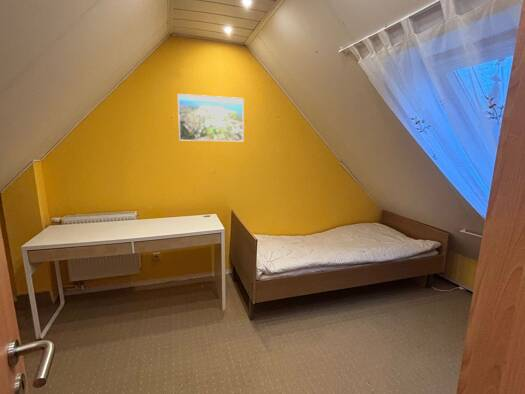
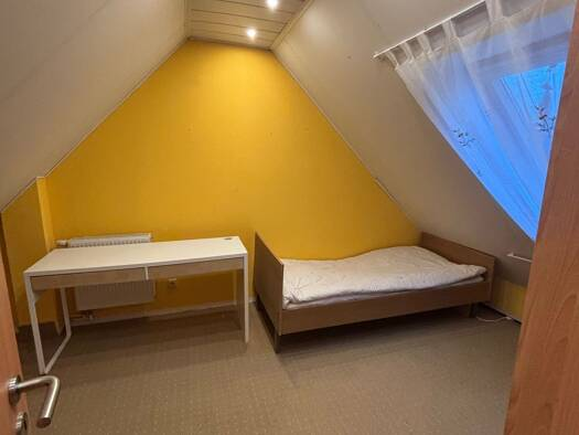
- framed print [177,93,245,142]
